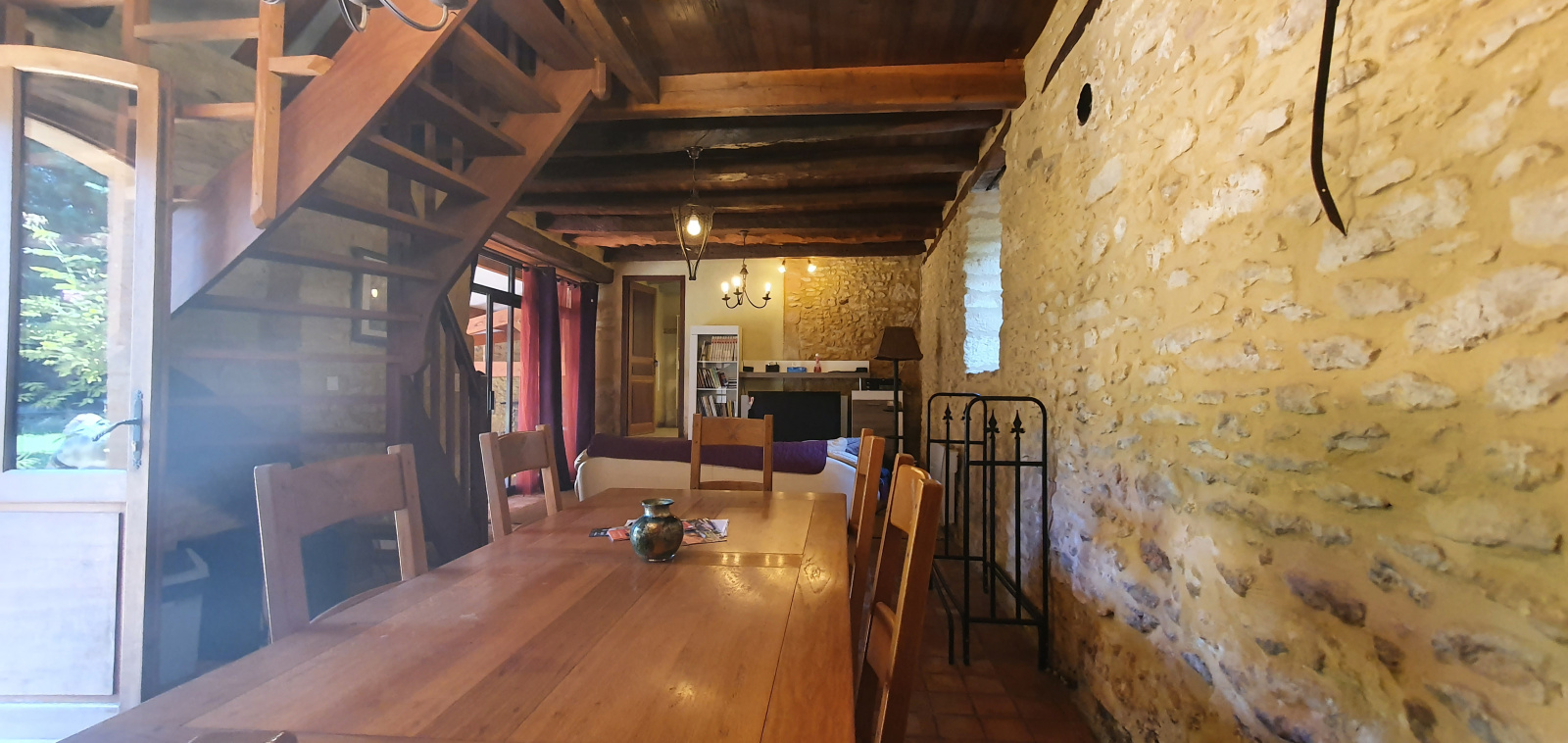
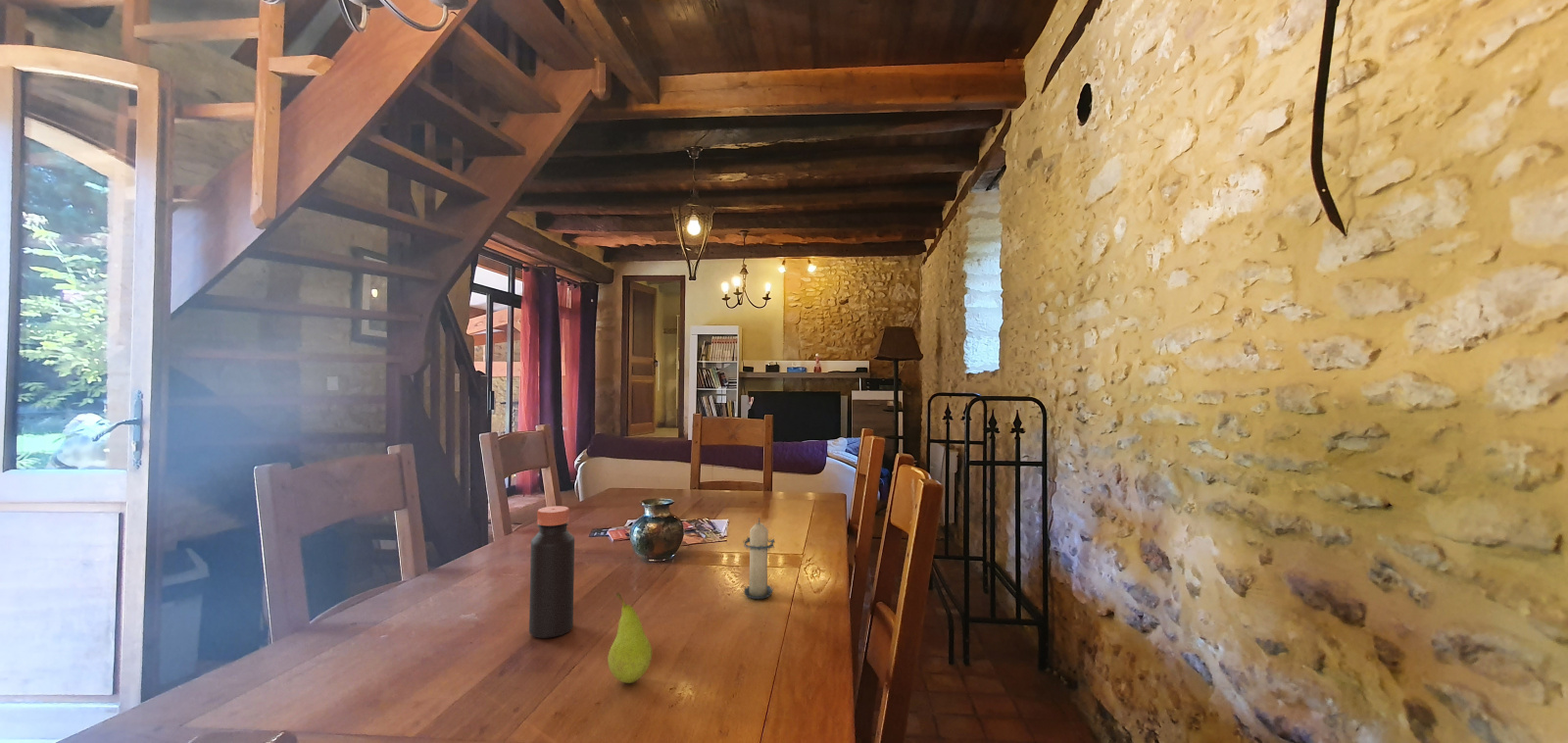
+ fruit [607,591,653,684]
+ bottle [528,505,575,639]
+ candle [741,517,776,600]
